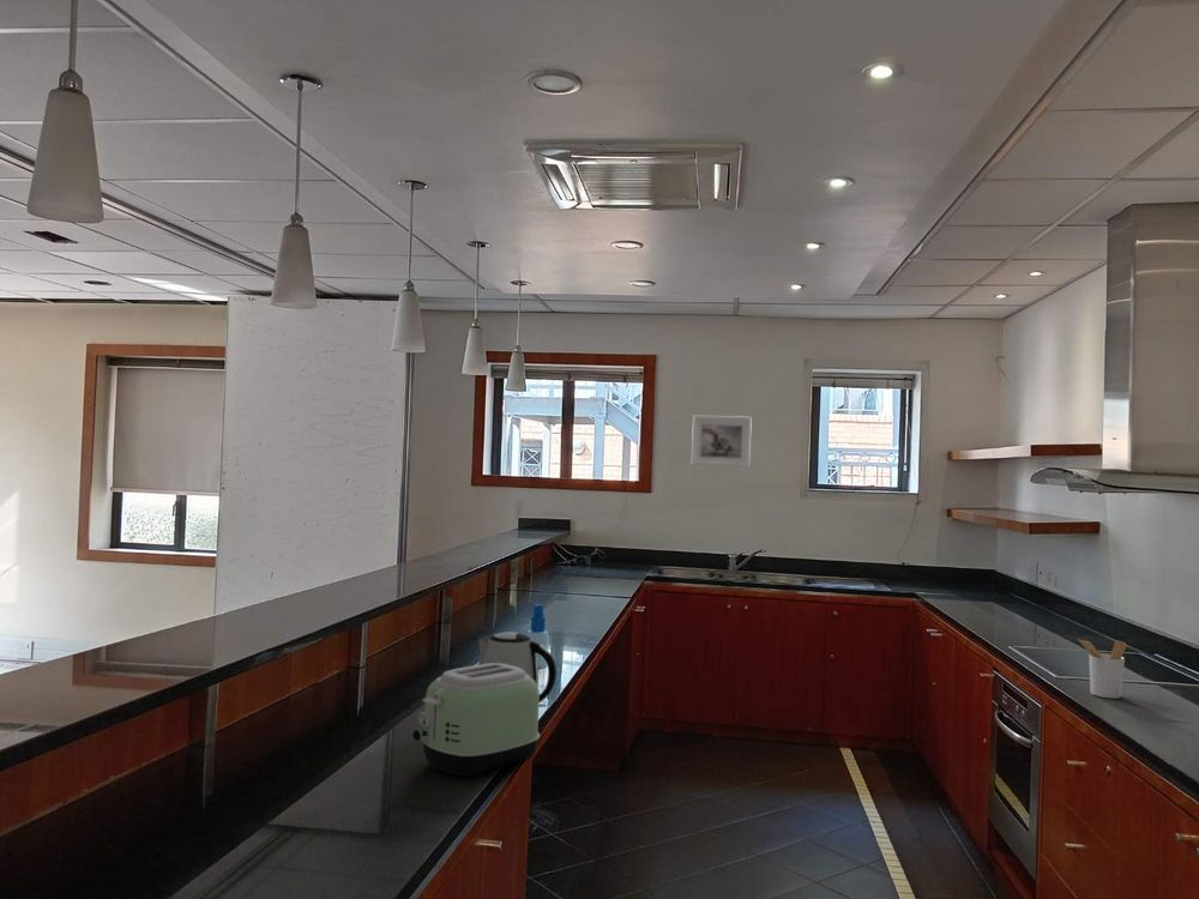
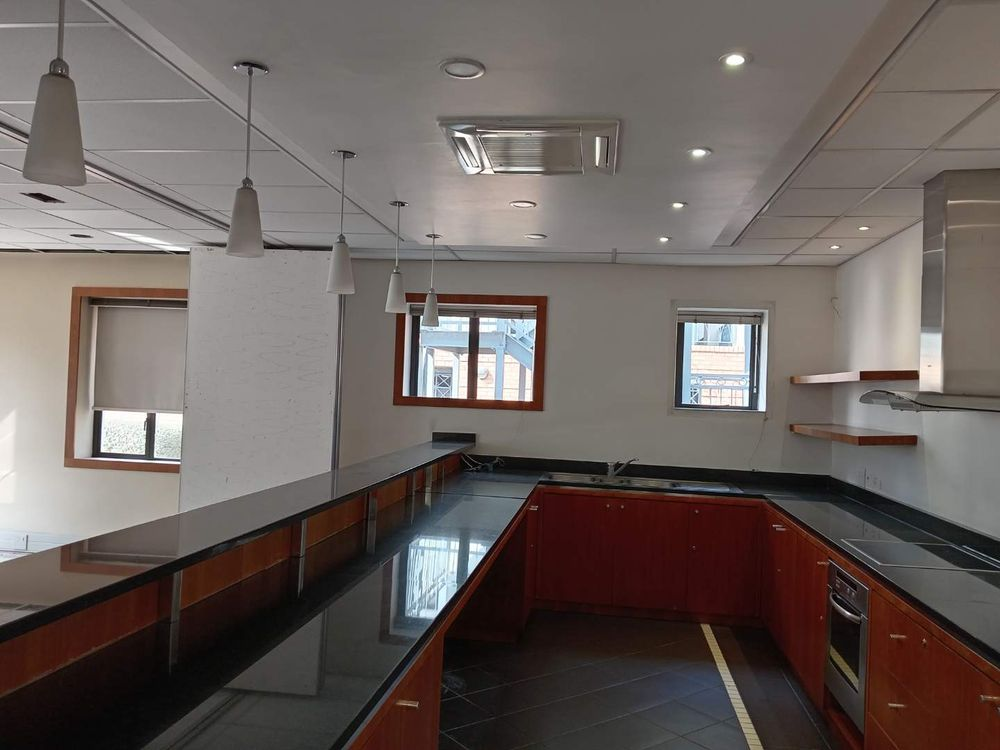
- kettle [478,630,558,708]
- spray bottle [526,603,549,669]
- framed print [691,414,753,469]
- toaster [411,663,541,778]
- utensil holder [1077,638,1127,700]
